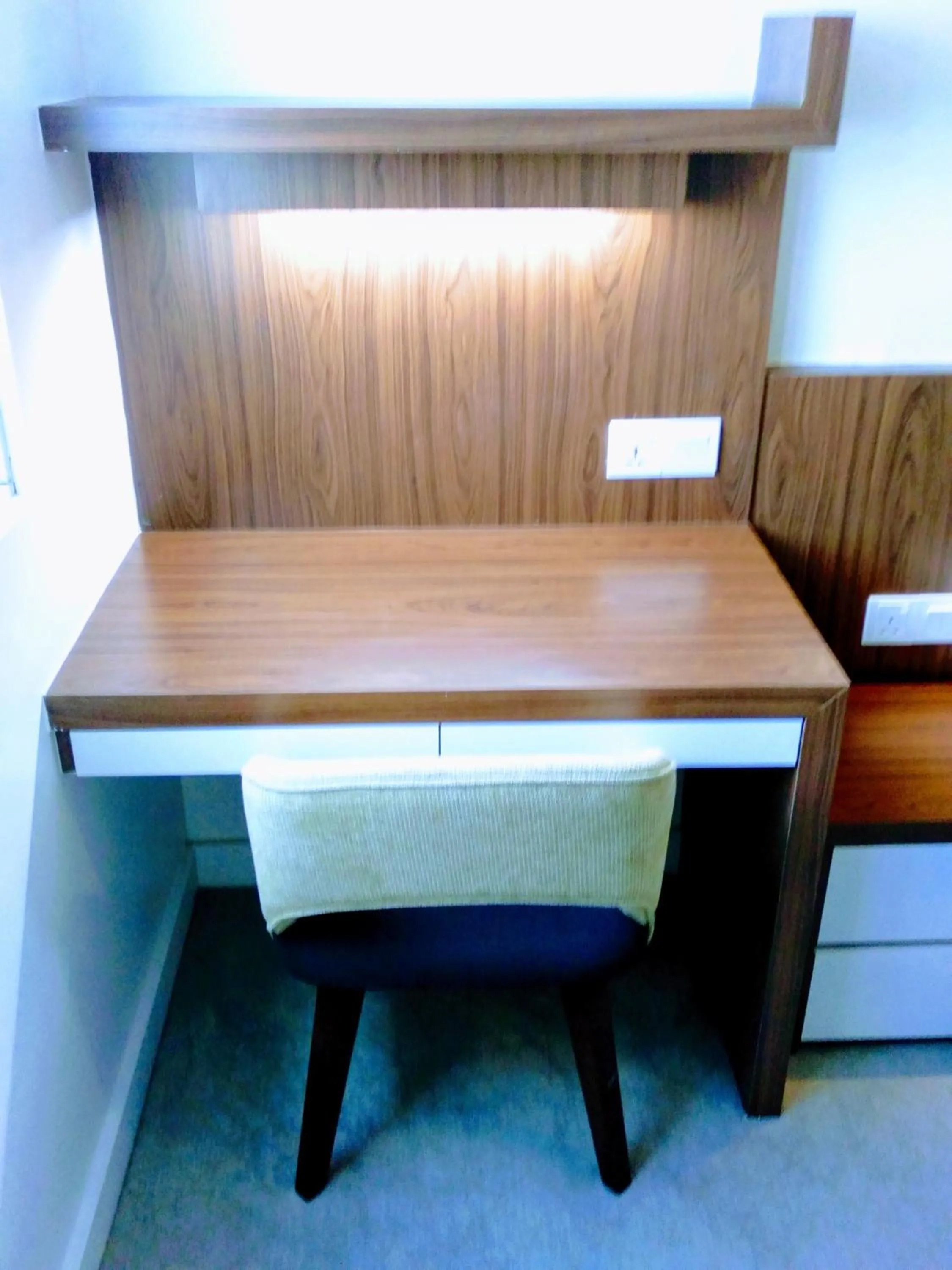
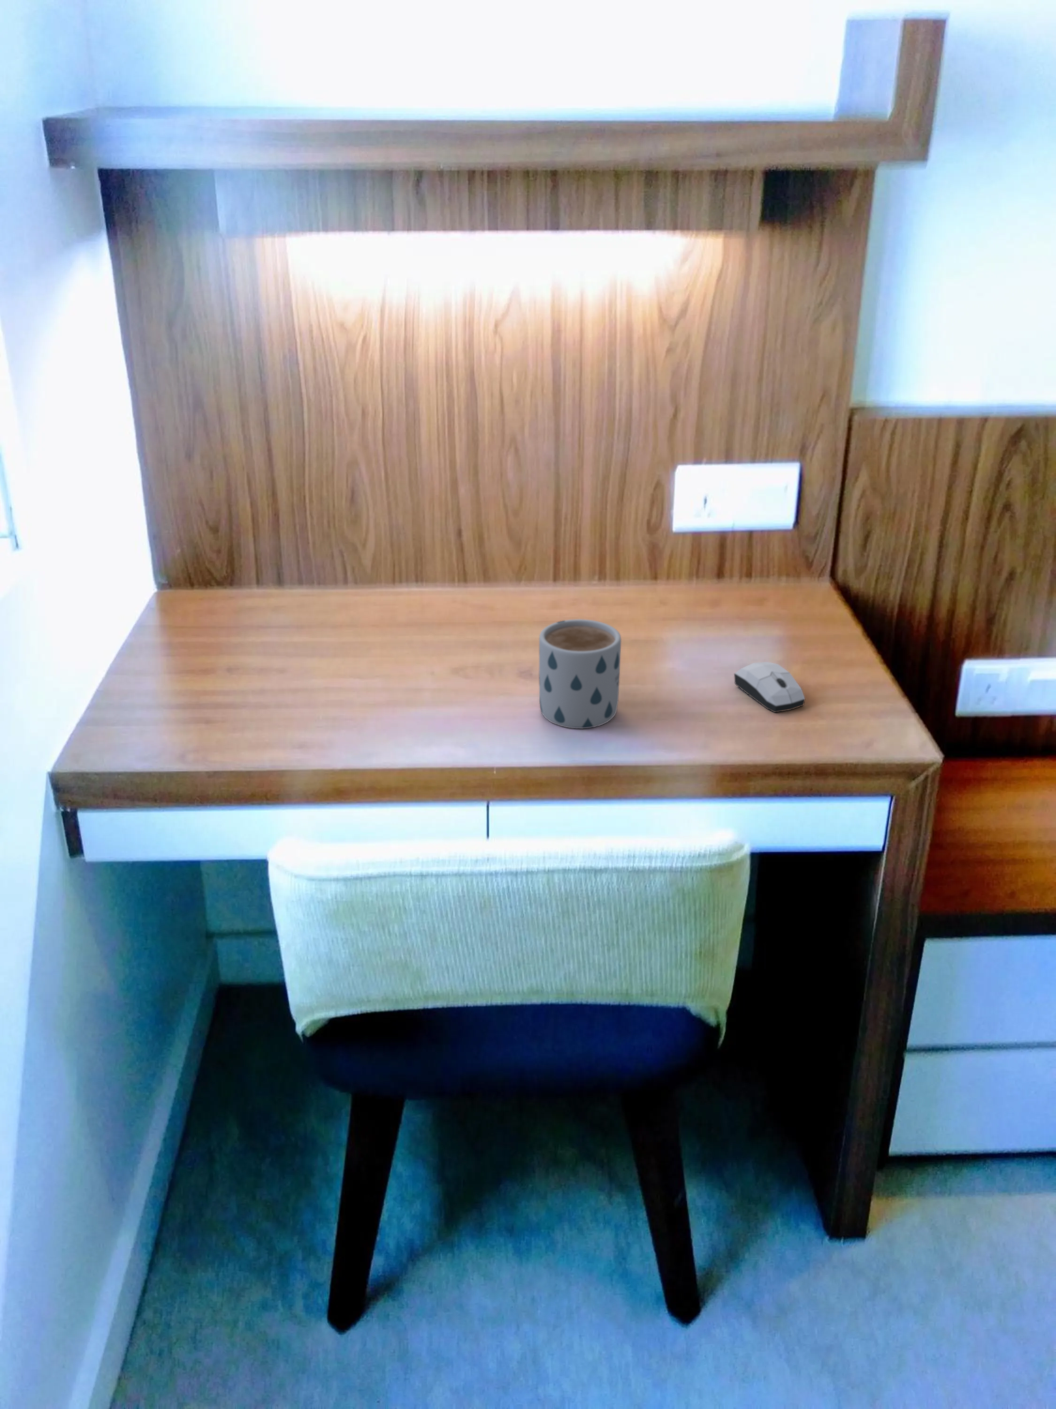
+ computer mouse [733,661,805,713]
+ mug [539,619,622,729]
